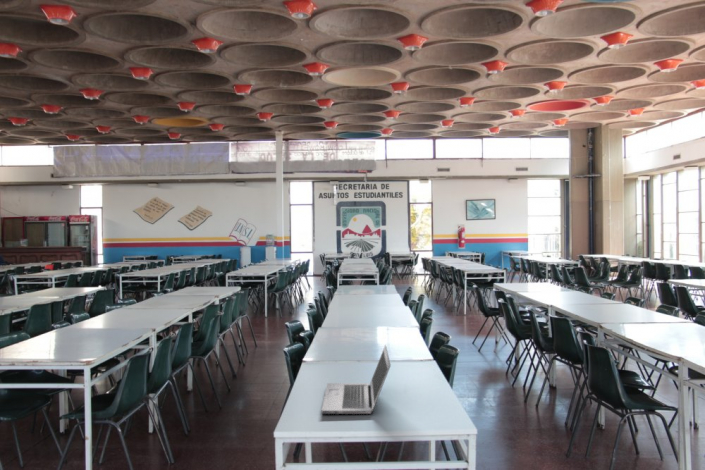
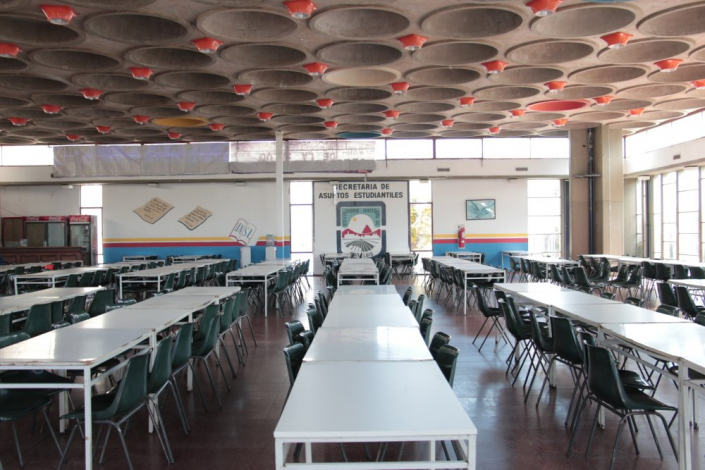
- laptop [320,344,392,415]
